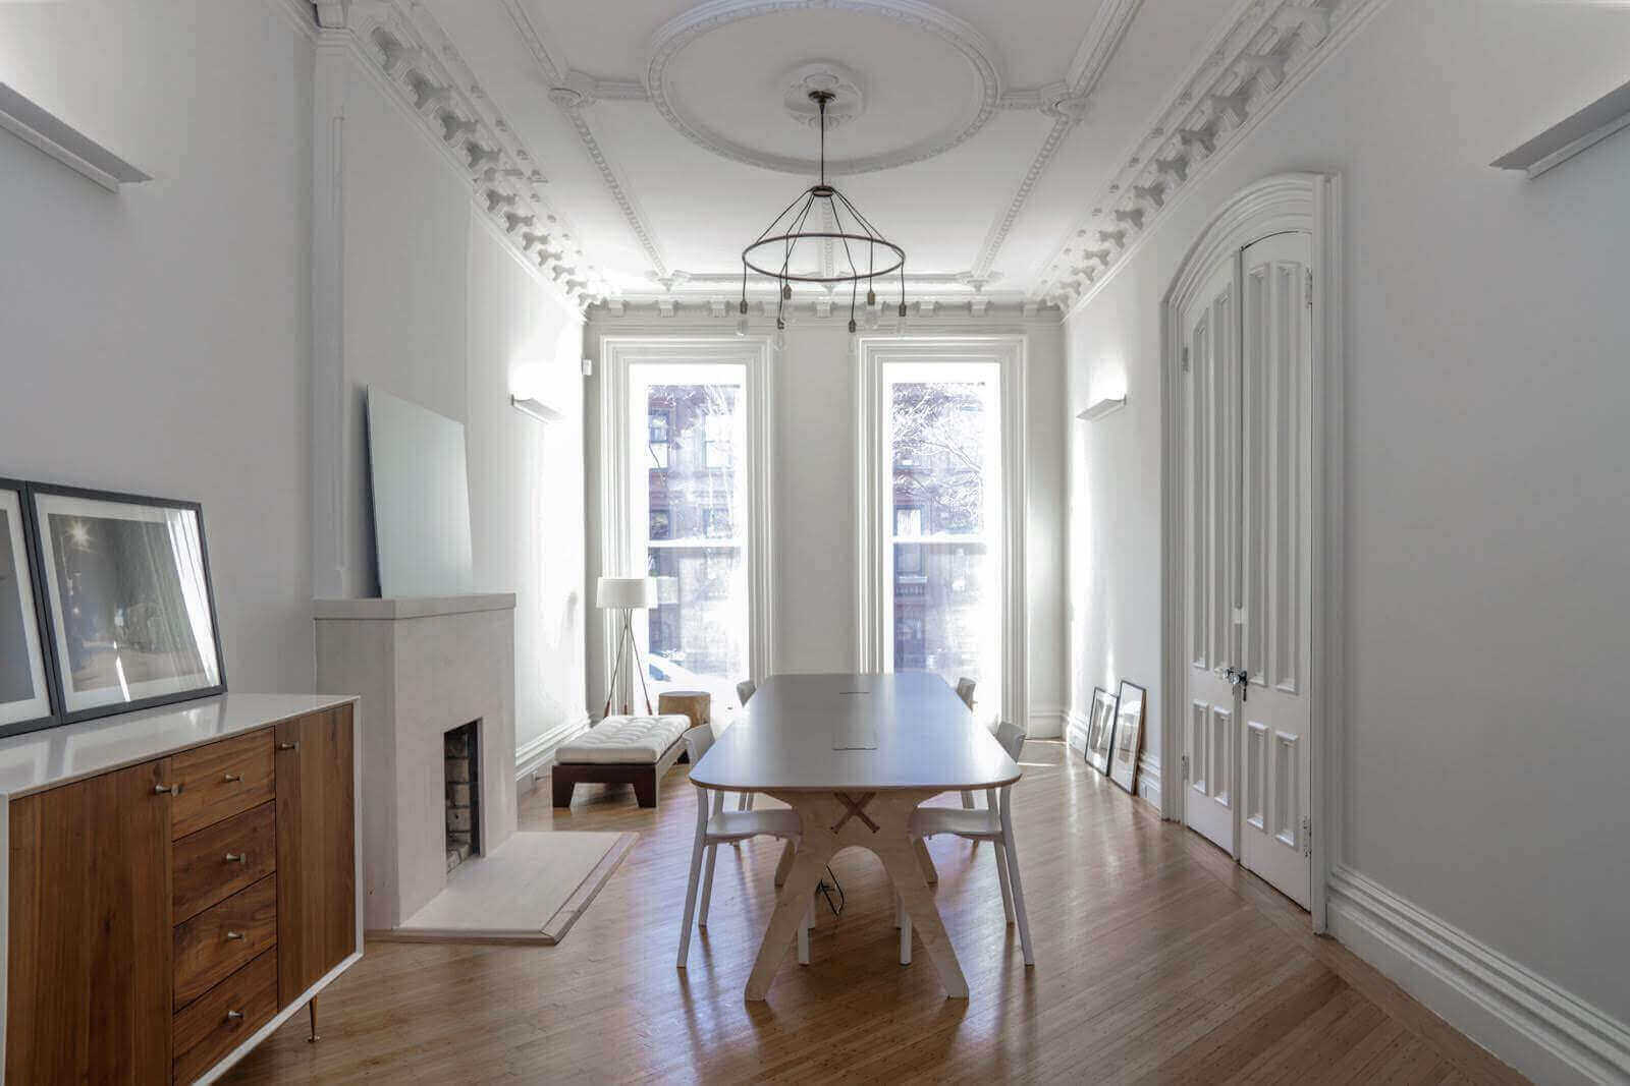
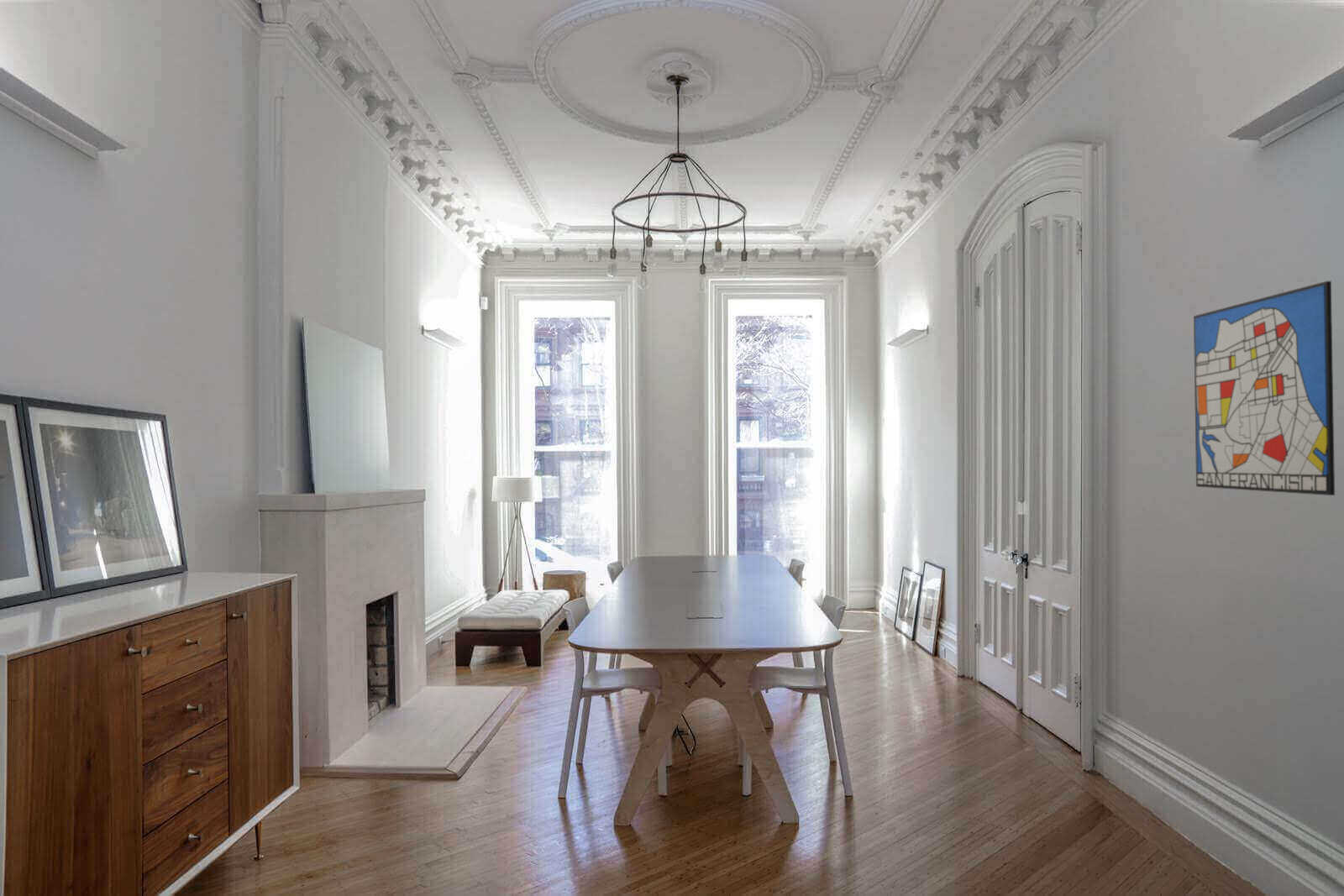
+ wall art [1193,280,1336,496]
